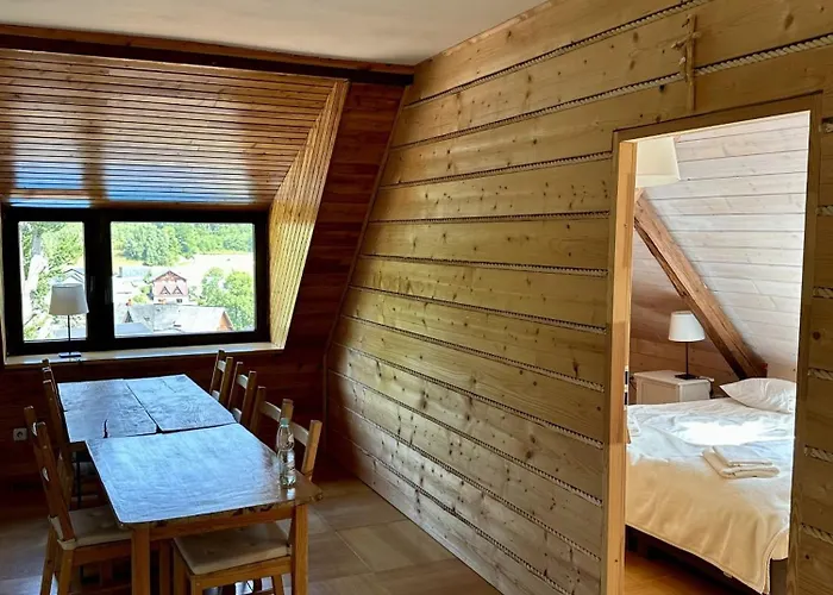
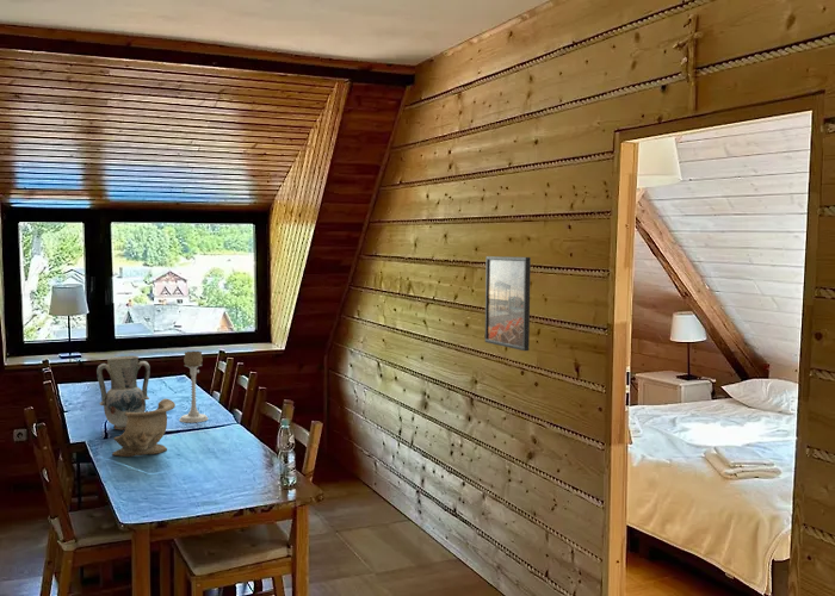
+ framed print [484,255,532,352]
+ decorative bowl [111,398,177,458]
+ candle holder [178,350,209,424]
+ vase [95,354,151,430]
